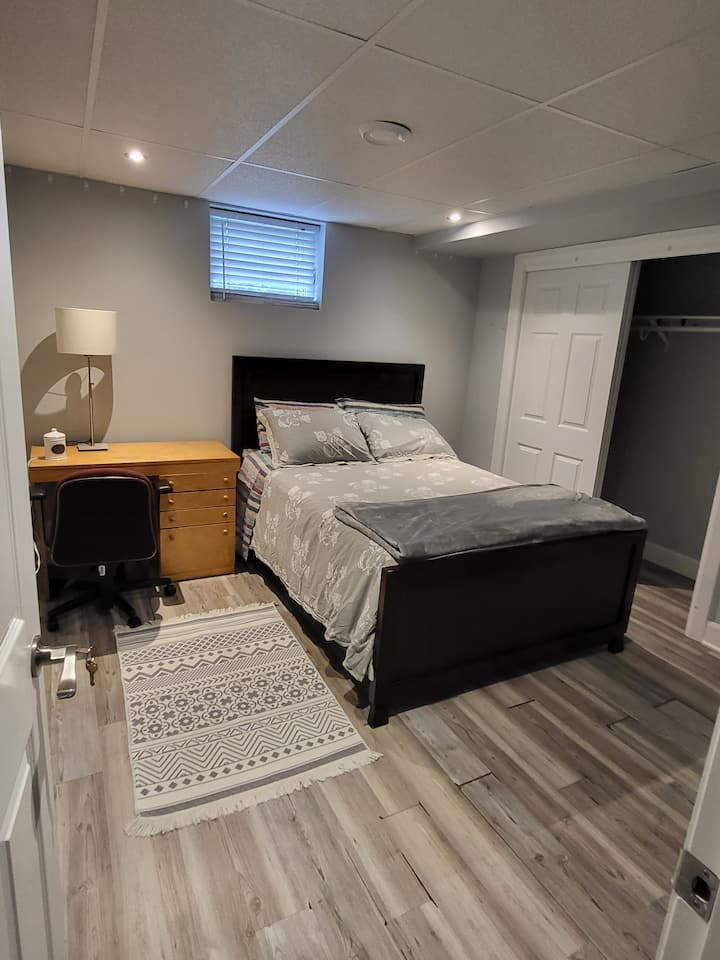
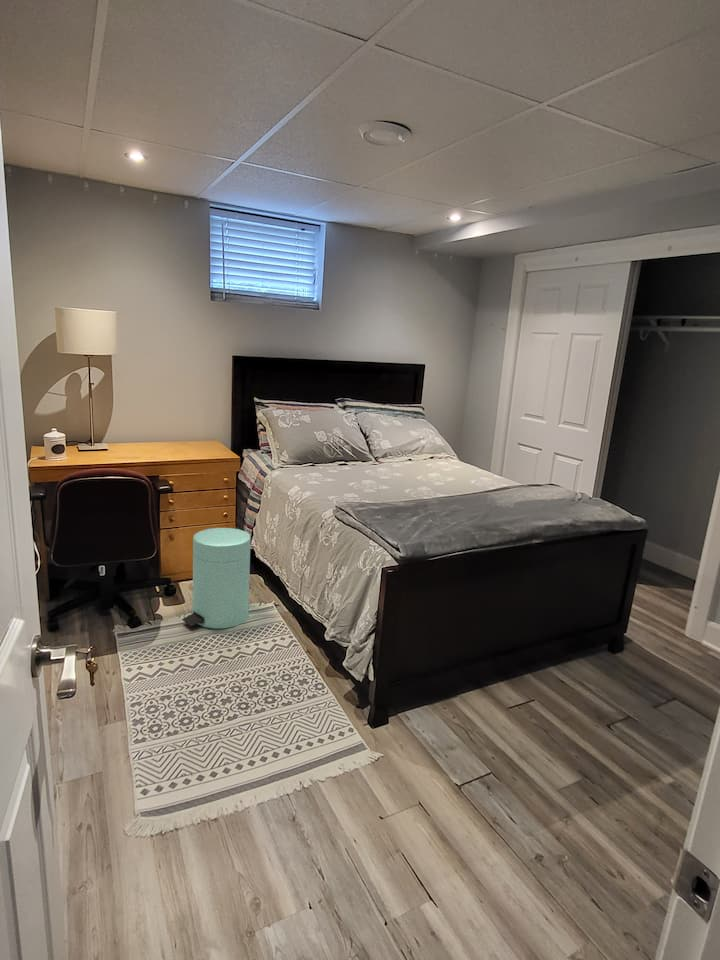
+ trash can [181,527,252,630]
